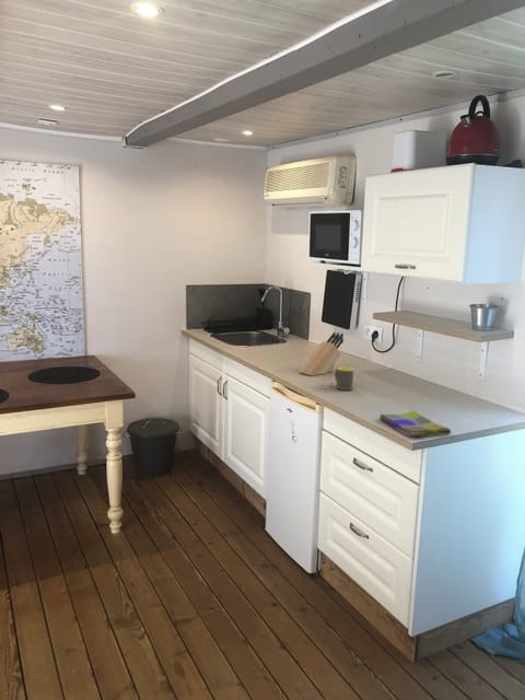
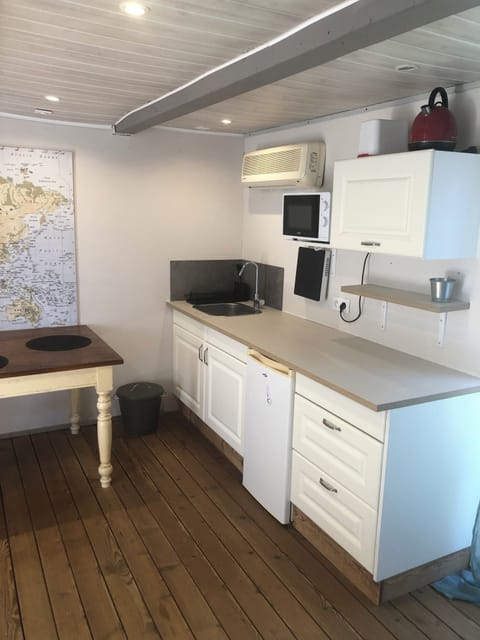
- knife block [298,330,345,377]
- mug [334,366,354,392]
- dish towel [378,409,452,439]
